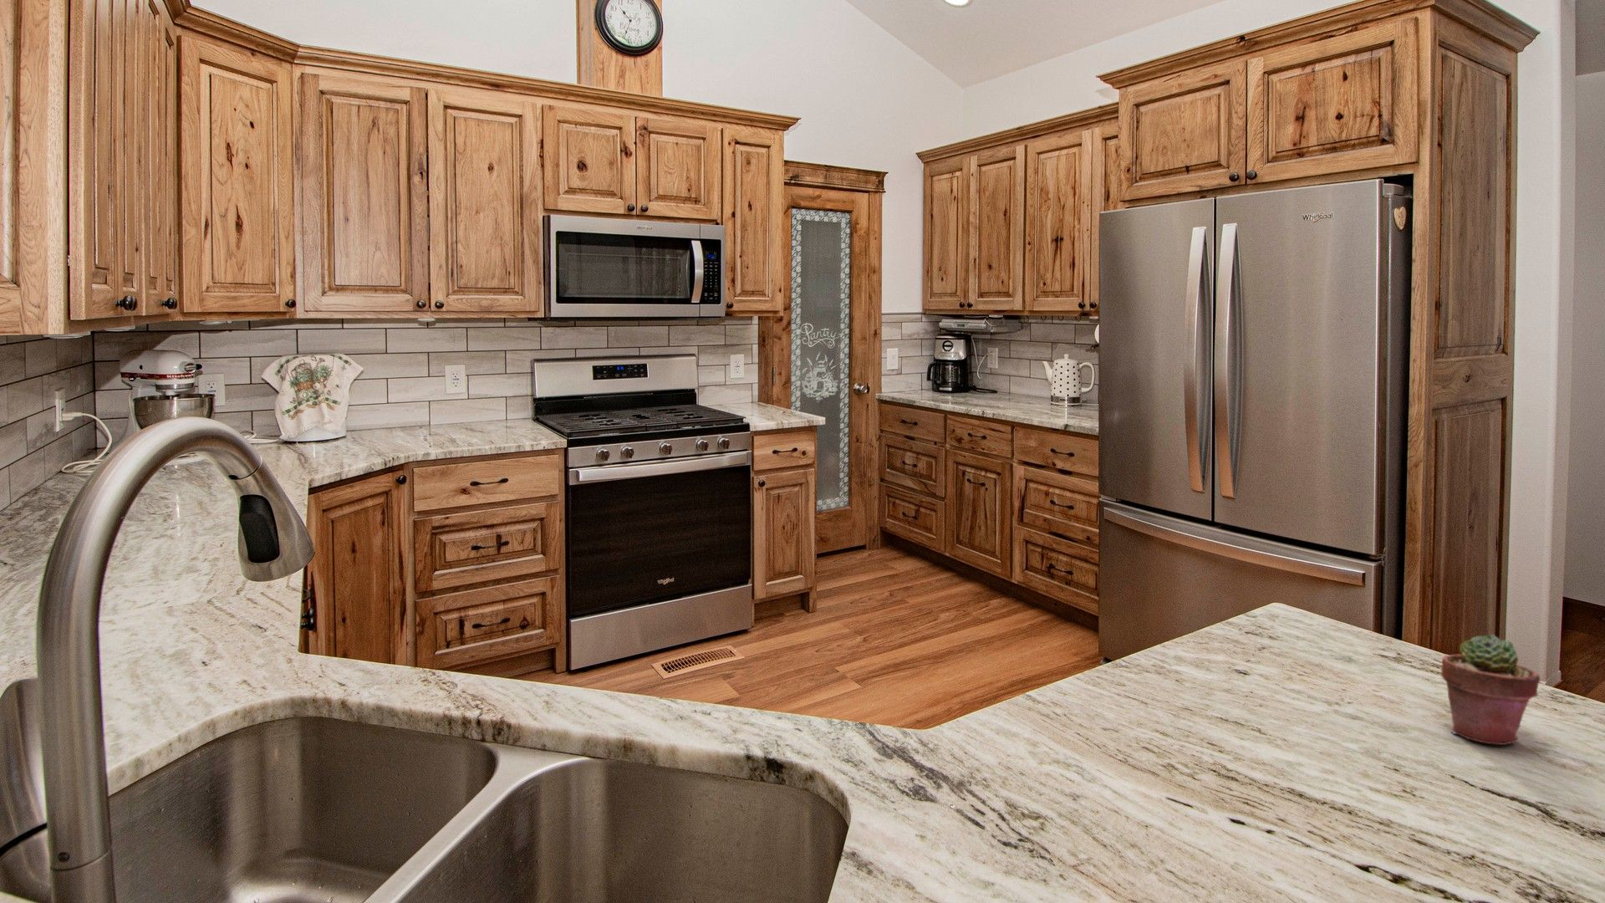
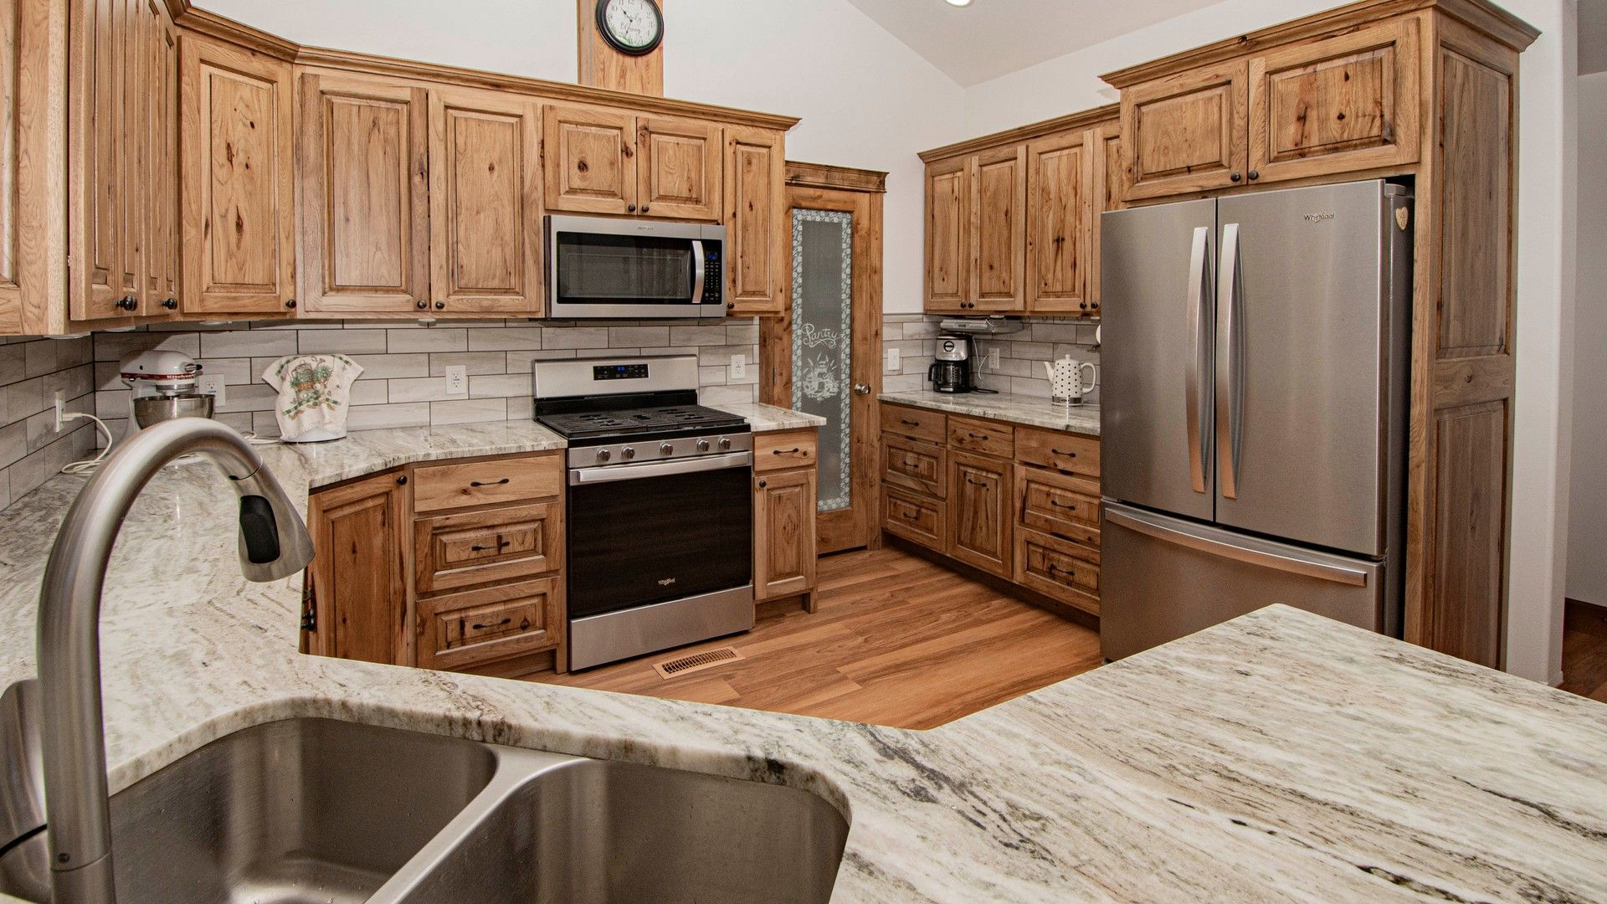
- potted succulent [1441,634,1541,745]
